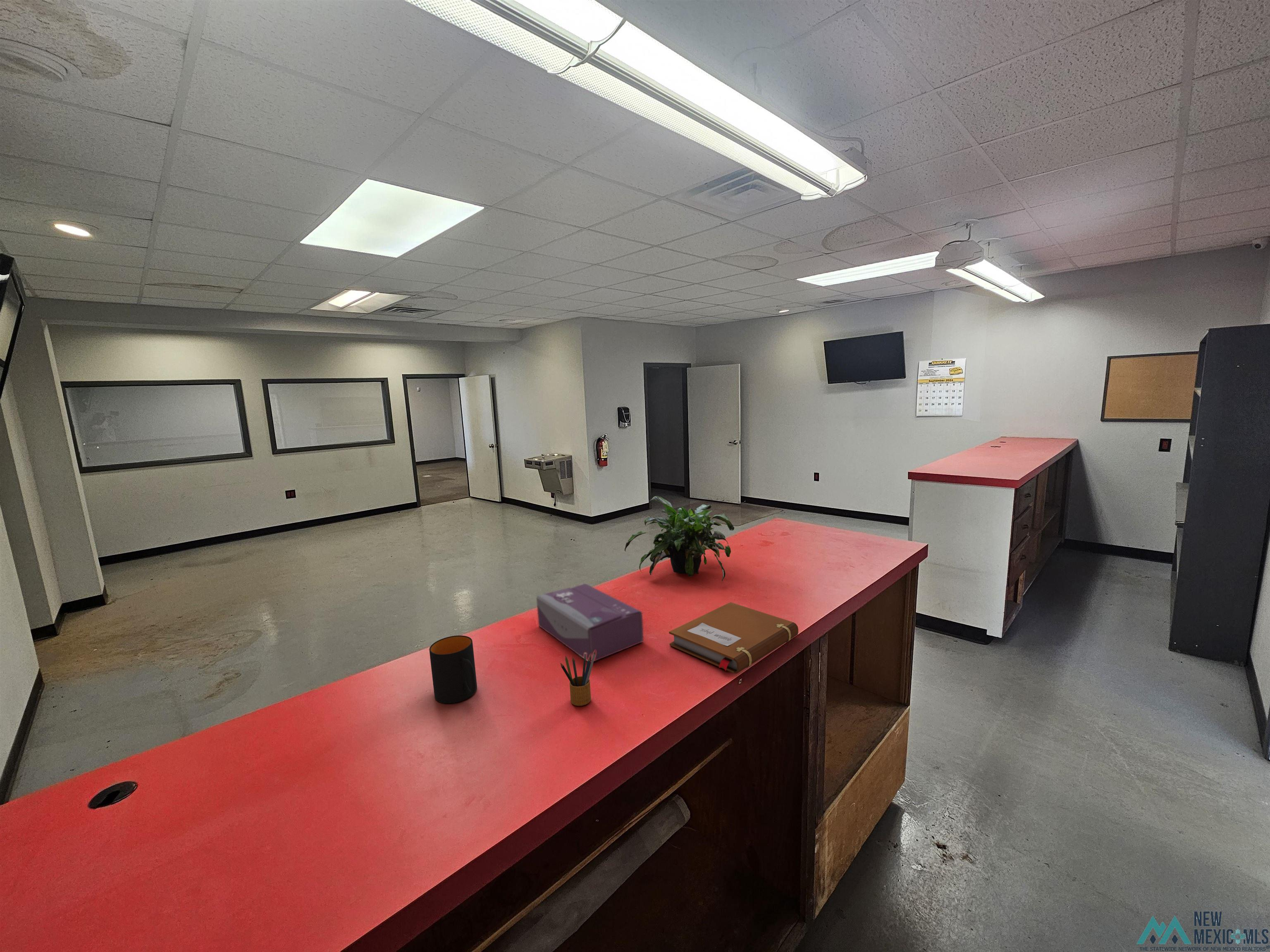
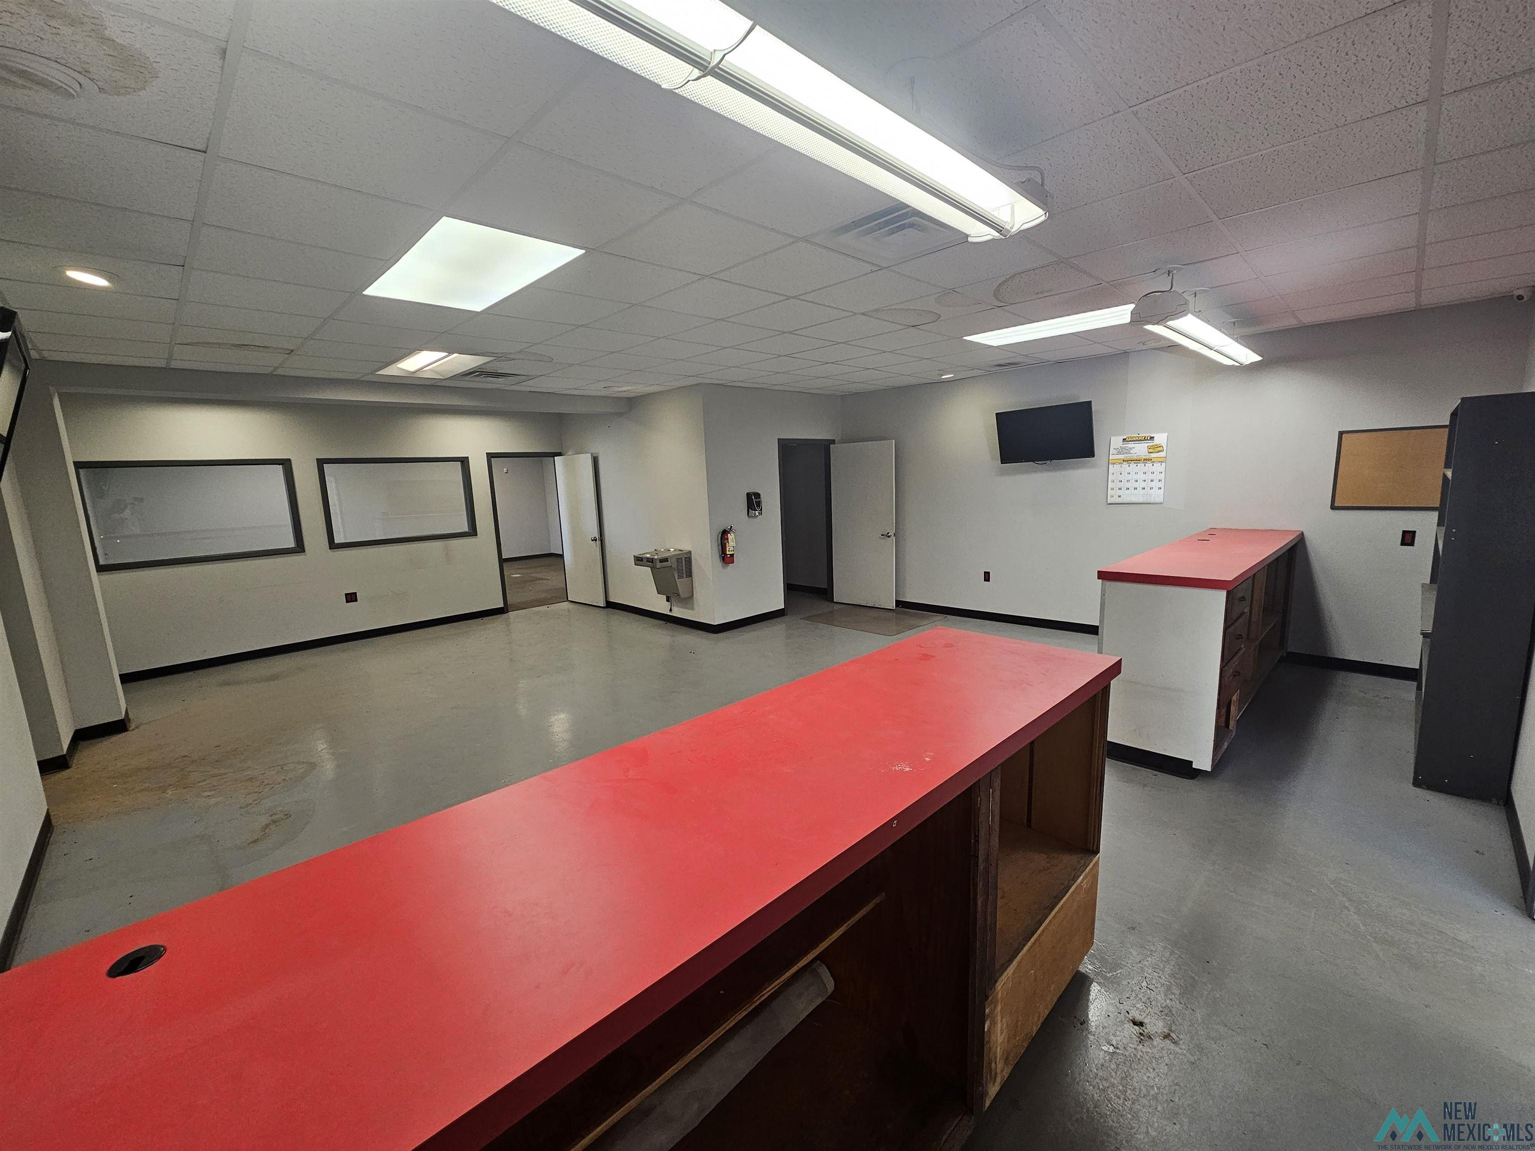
- mug [429,635,477,704]
- tissue box [536,583,644,662]
- notebook [668,602,799,674]
- pencil box [560,650,596,706]
- potted plant [624,496,735,584]
